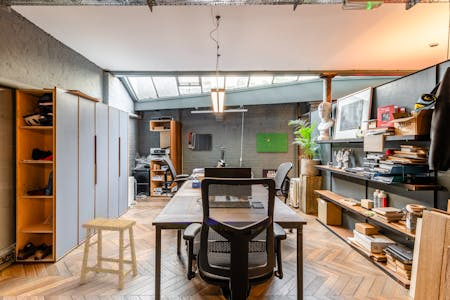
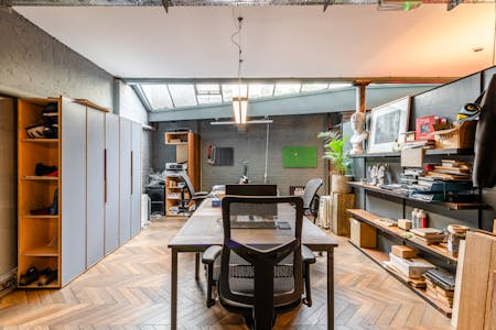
- stool [79,217,138,290]
